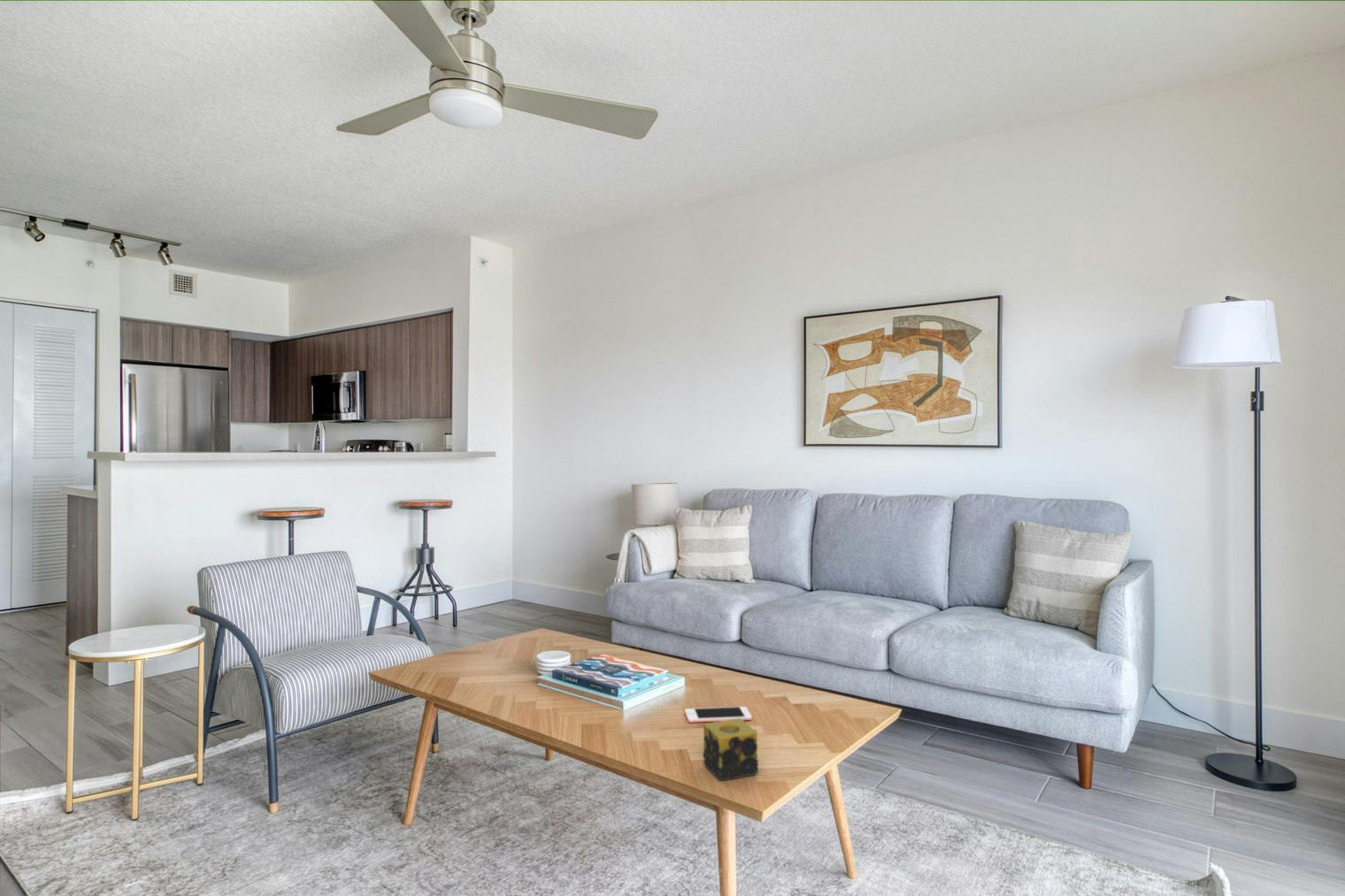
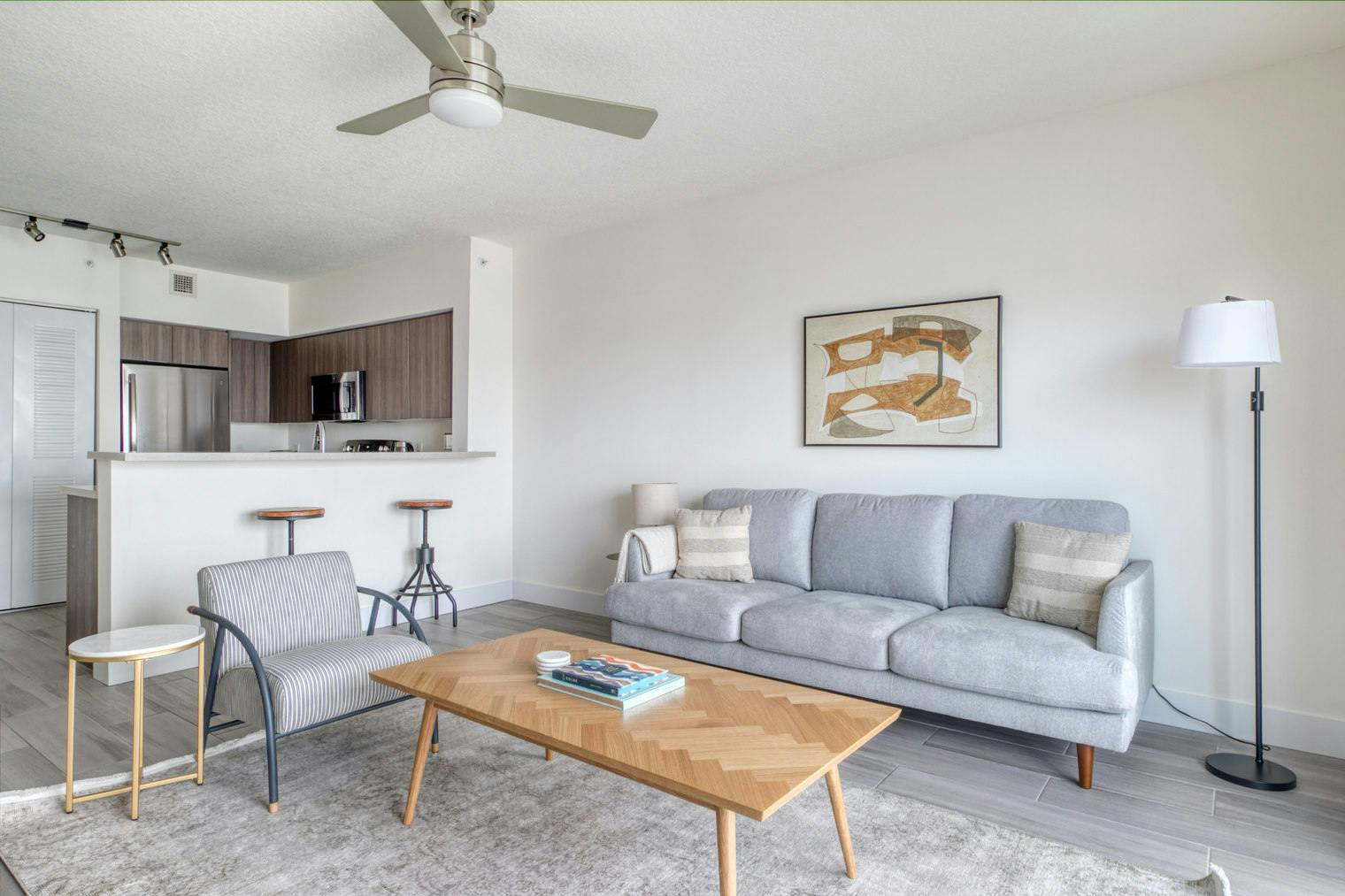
- cell phone [684,706,753,724]
- candle [703,718,759,781]
